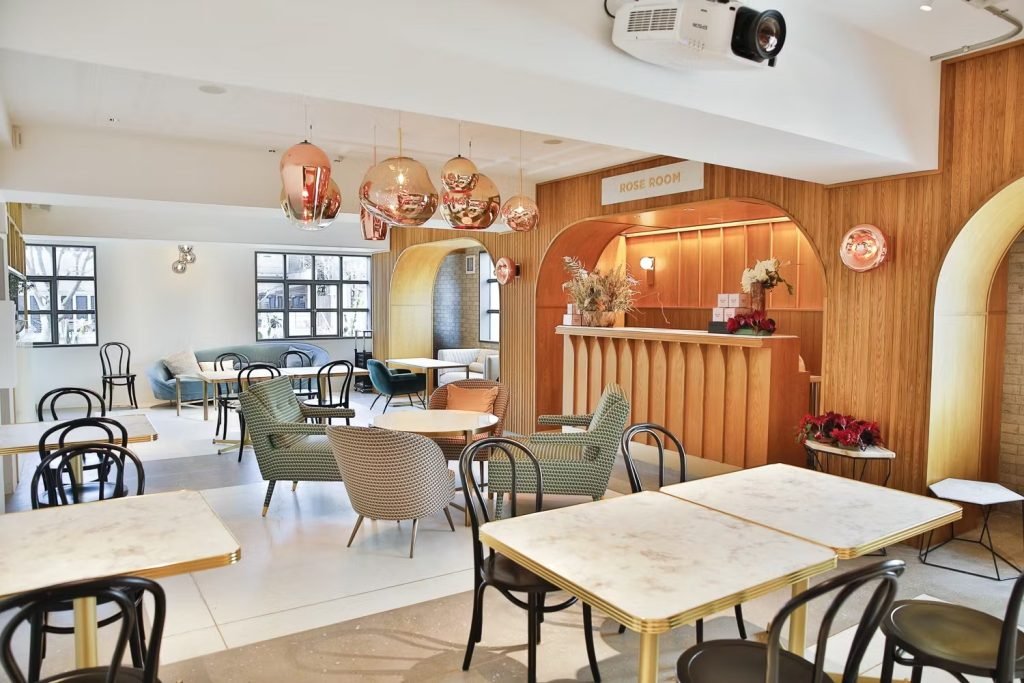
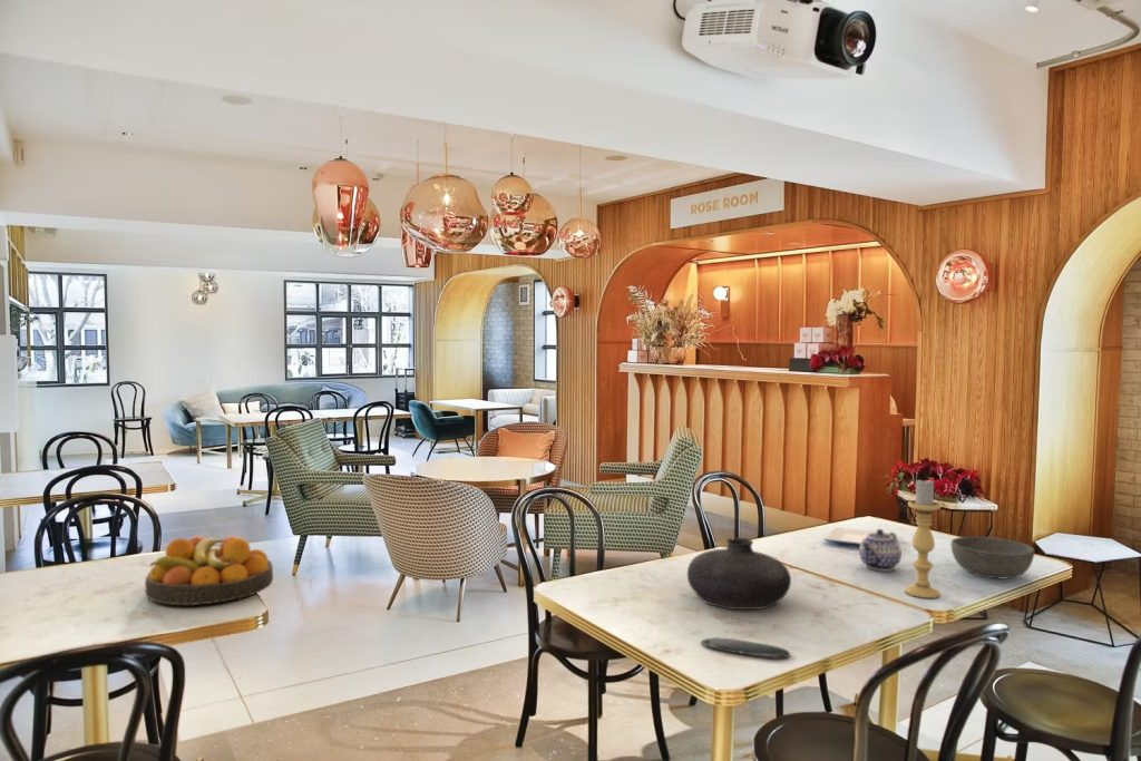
+ plate [823,526,889,546]
+ teapot [858,528,903,573]
+ oval tray [700,636,791,658]
+ bowl [949,536,1035,579]
+ vase [686,536,792,611]
+ candle holder [904,477,942,599]
+ fruit bowl [144,535,274,606]
